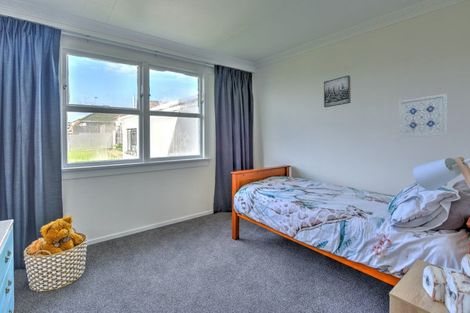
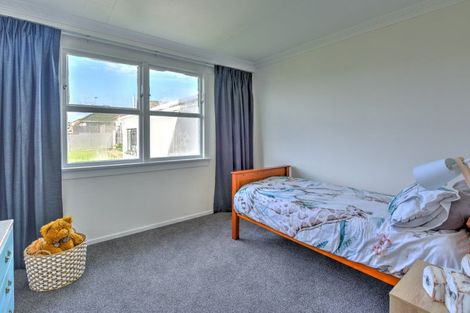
- wall art [398,92,449,139]
- wall art [323,74,352,108]
